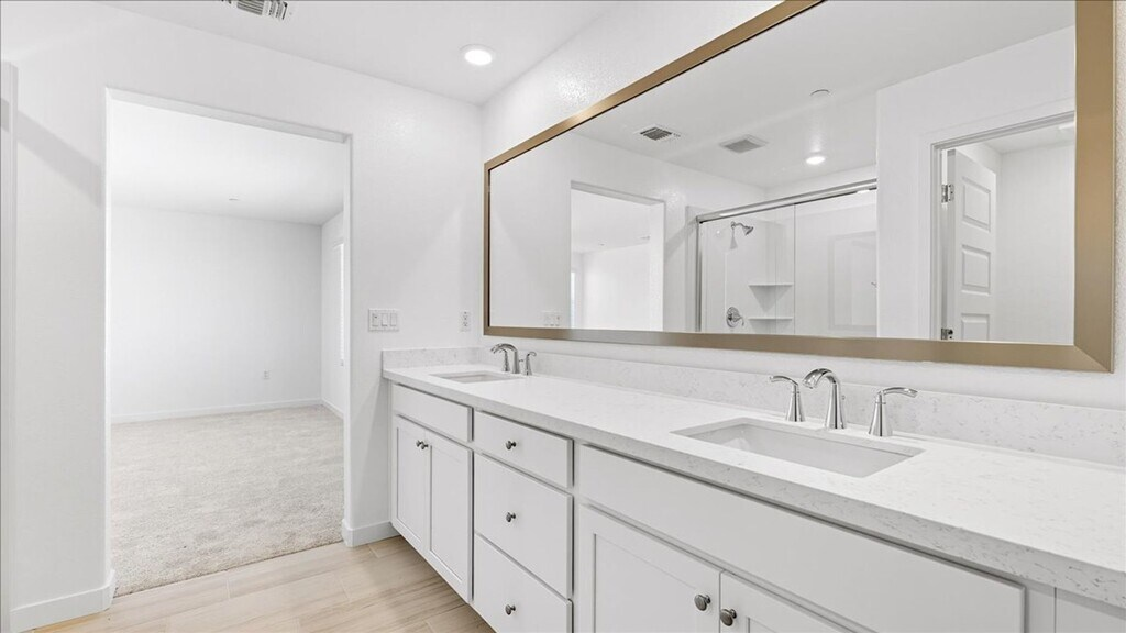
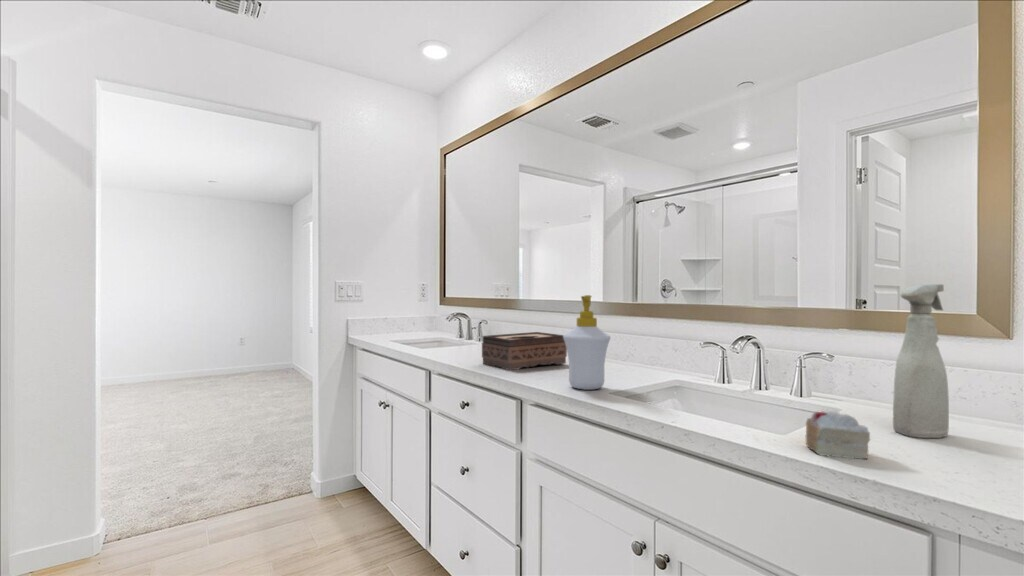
+ tissue box [481,331,568,371]
+ spray bottle [892,283,950,439]
+ cake slice [805,410,871,461]
+ soap bottle [563,294,612,391]
